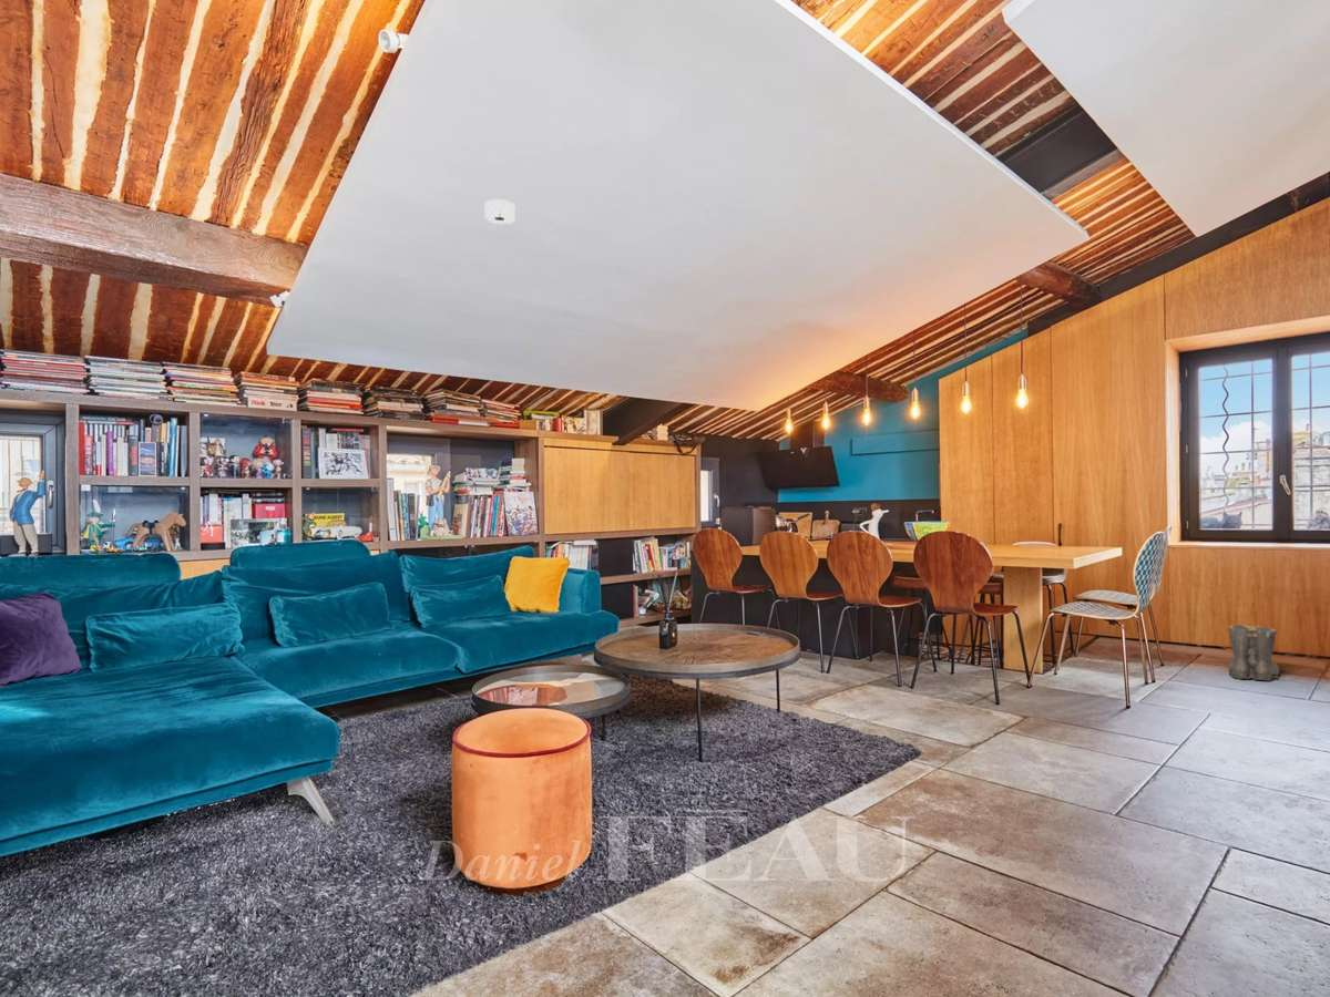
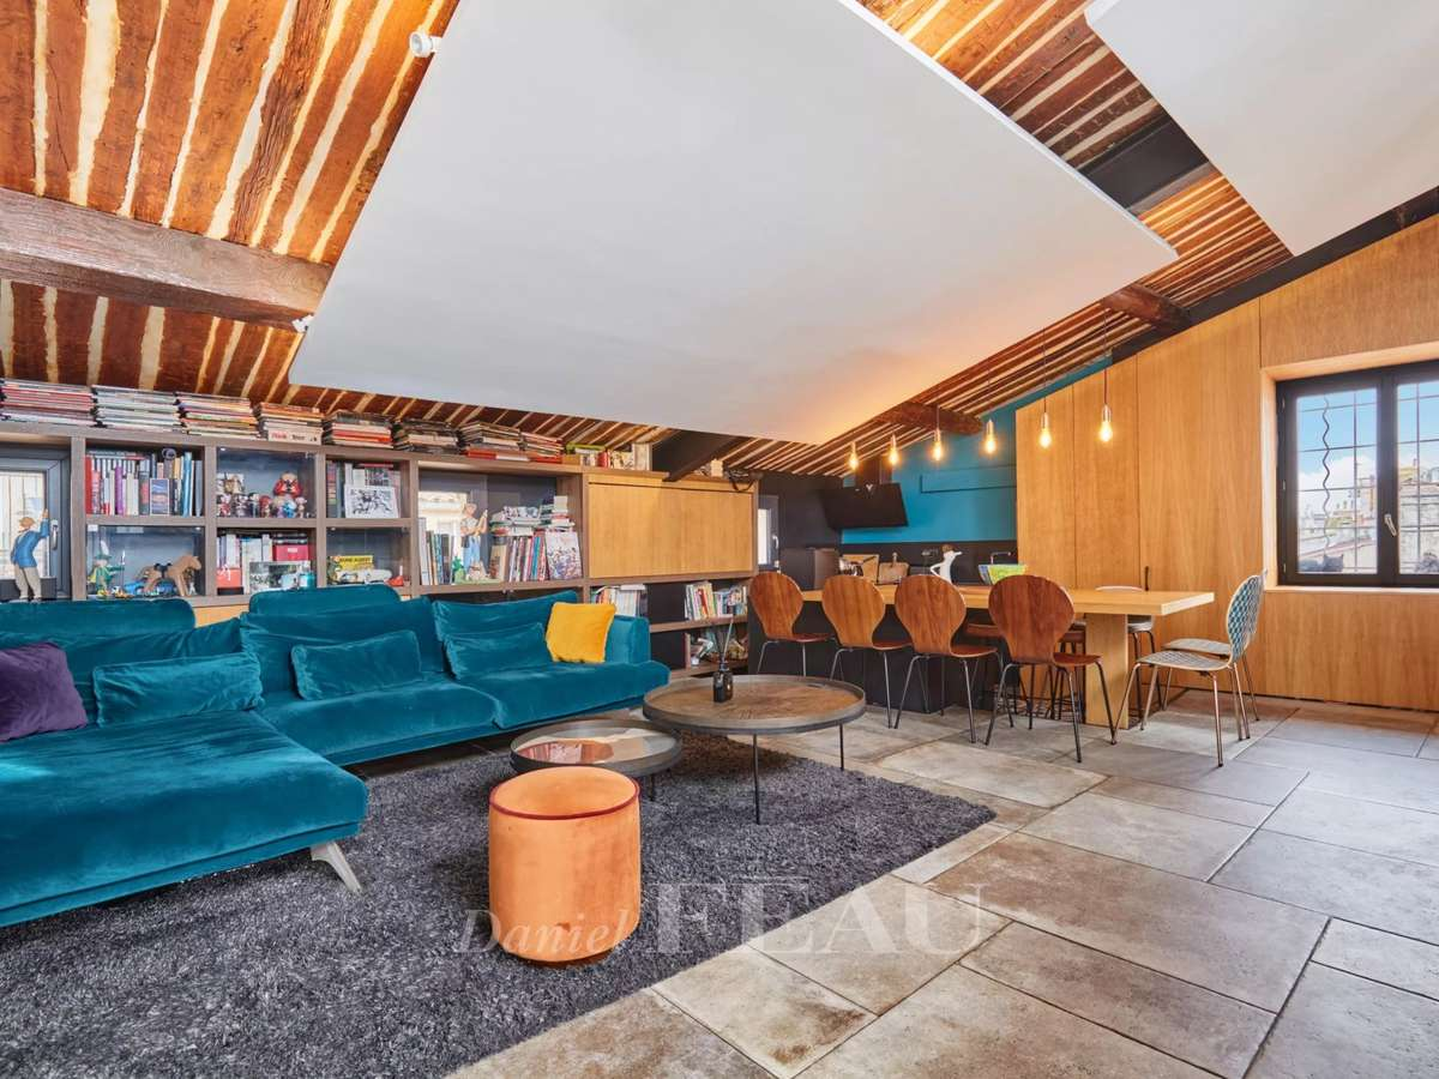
- smoke detector [483,198,516,225]
- boots [1228,624,1280,682]
